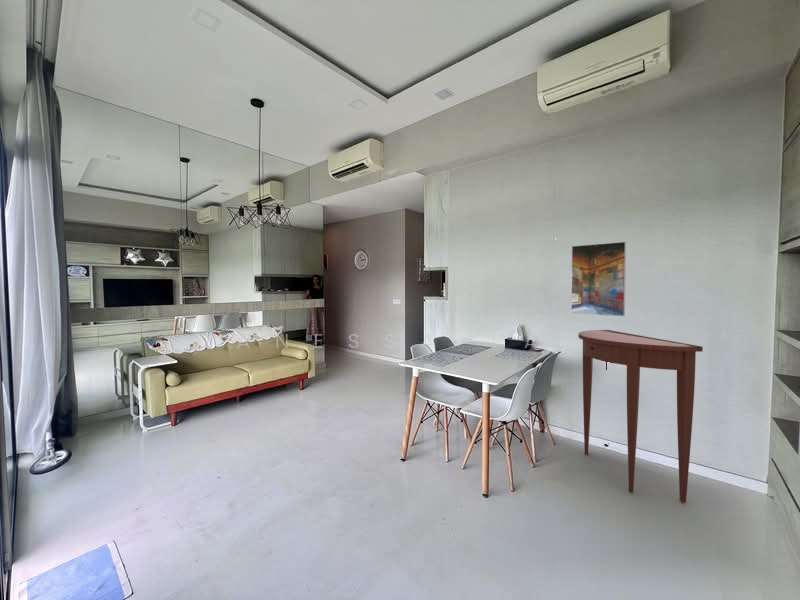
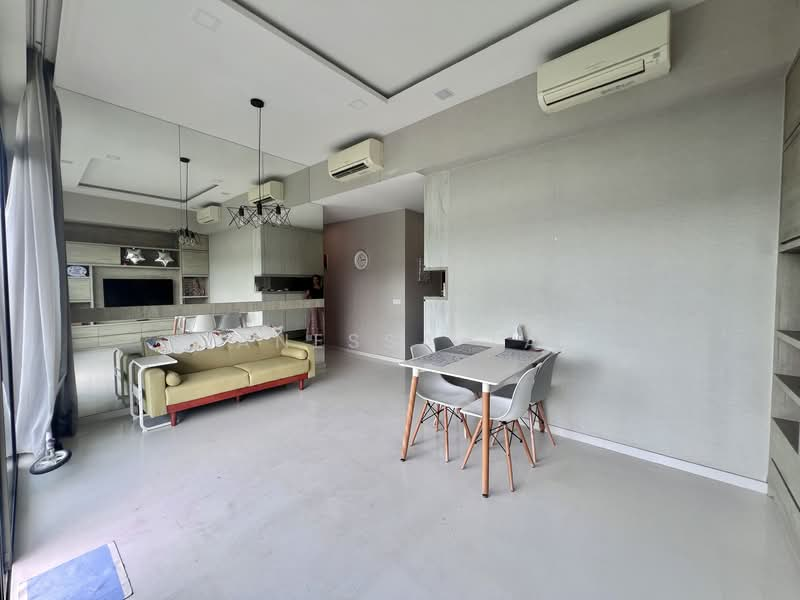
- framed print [570,241,627,317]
- console table [577,329,704,504]
